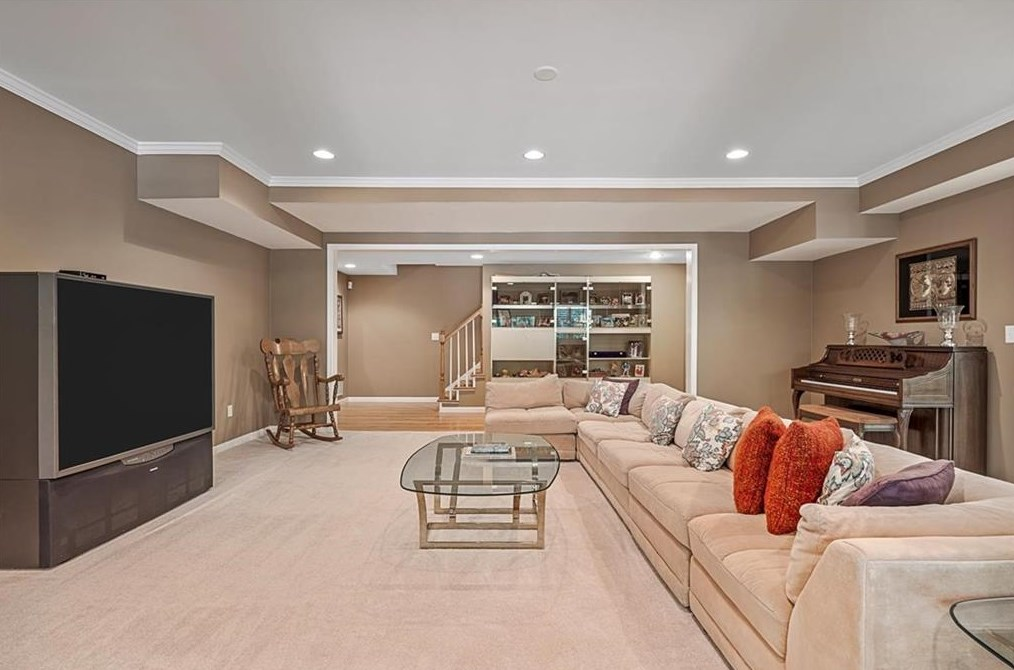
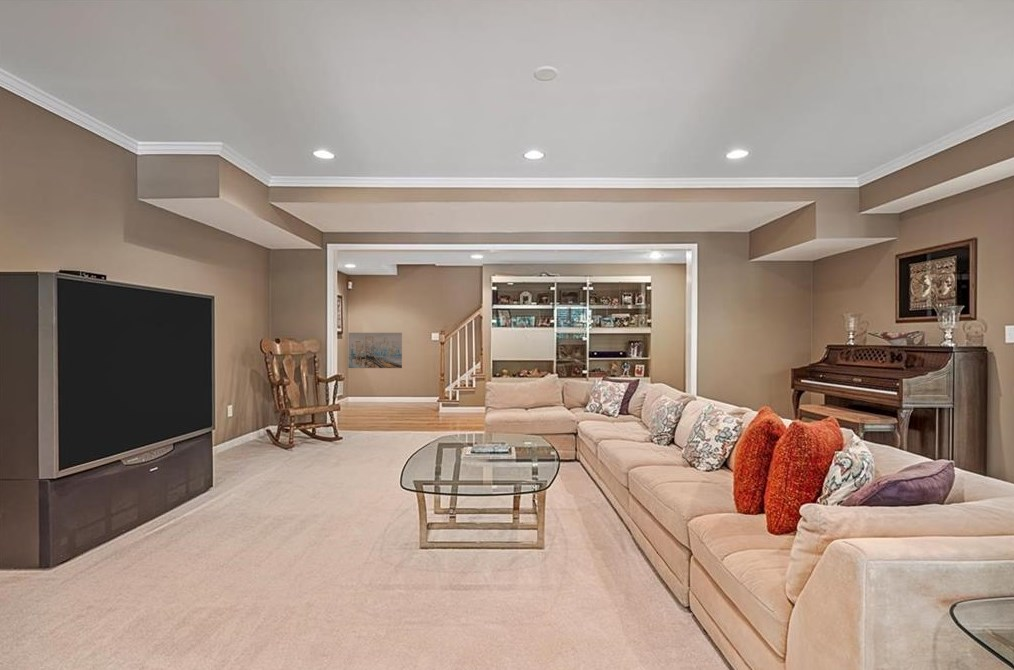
+ wall art [347,332,403,369]
